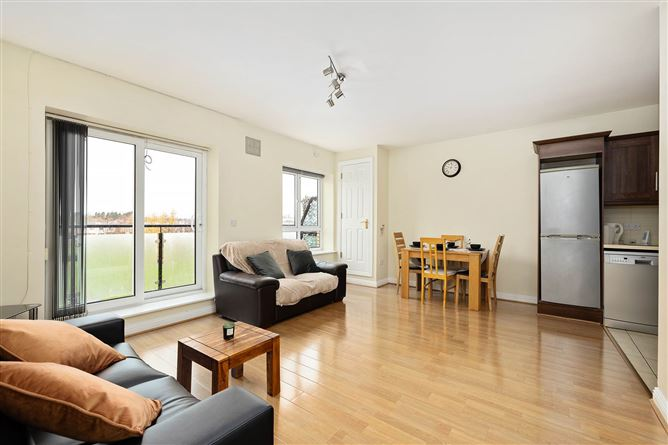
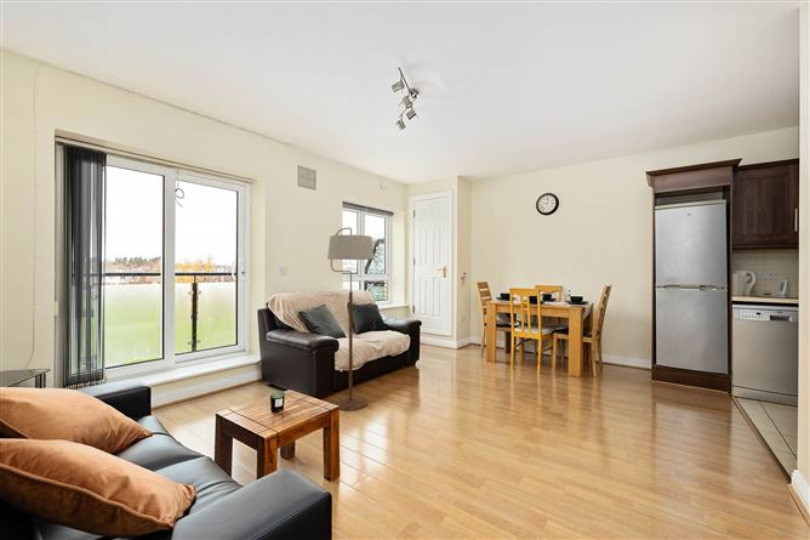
+ floor lamp [326,227,375,411]
